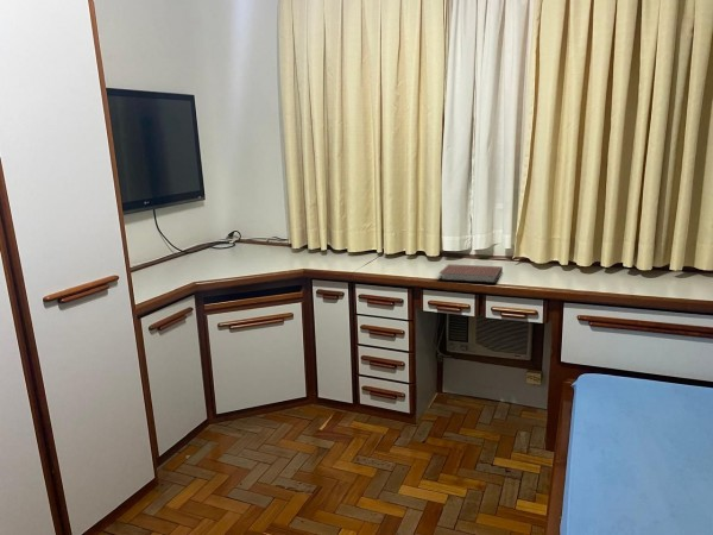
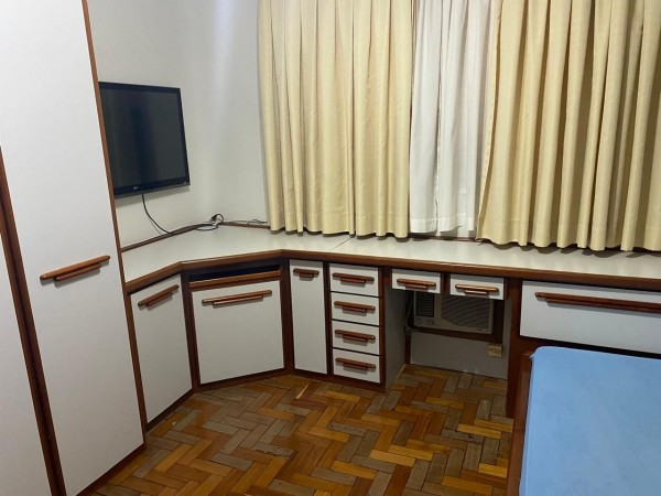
- notebook [437,263,504,284]
